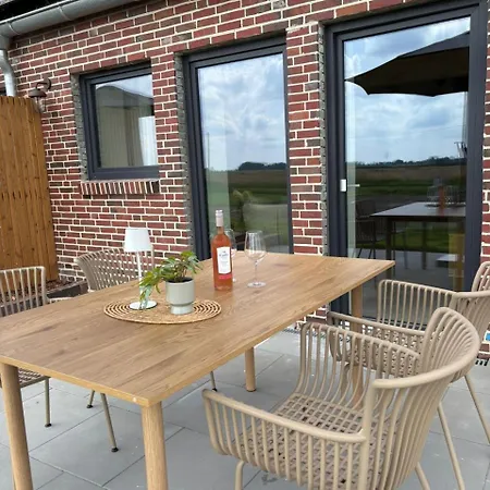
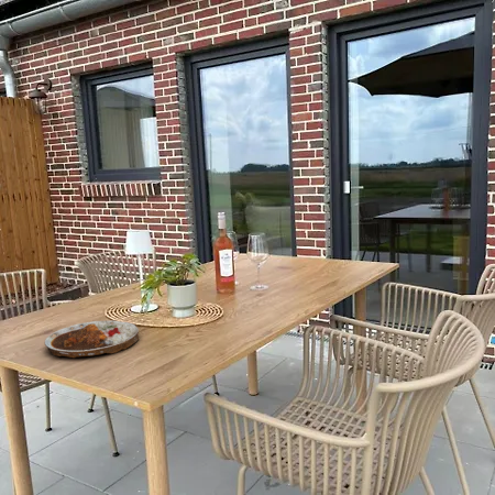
+ plate [44,320,140,359]
